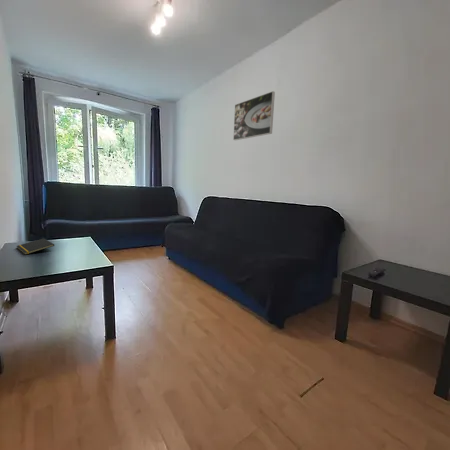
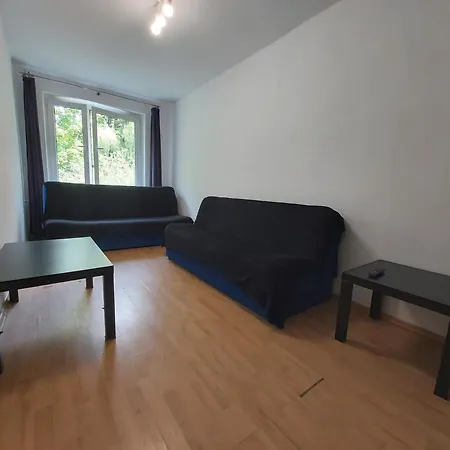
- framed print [232,90,276,141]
- notepad [16,237,55,255]
